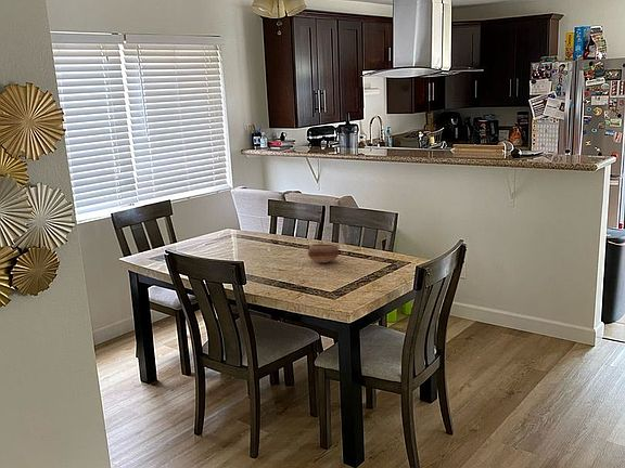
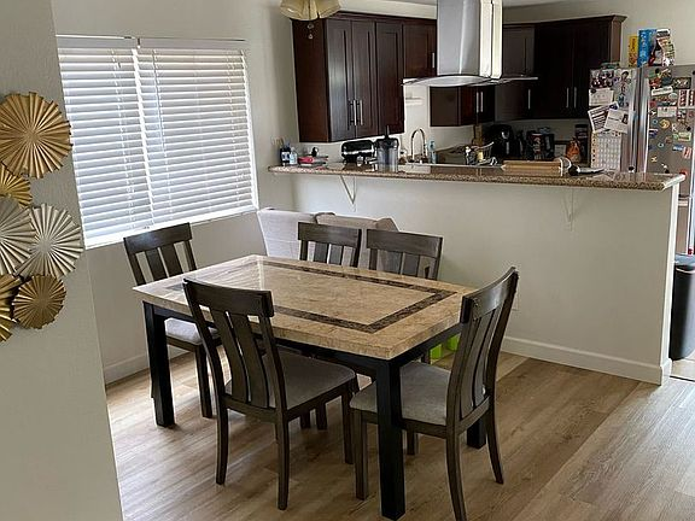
- bowl [307,243,340,264]
